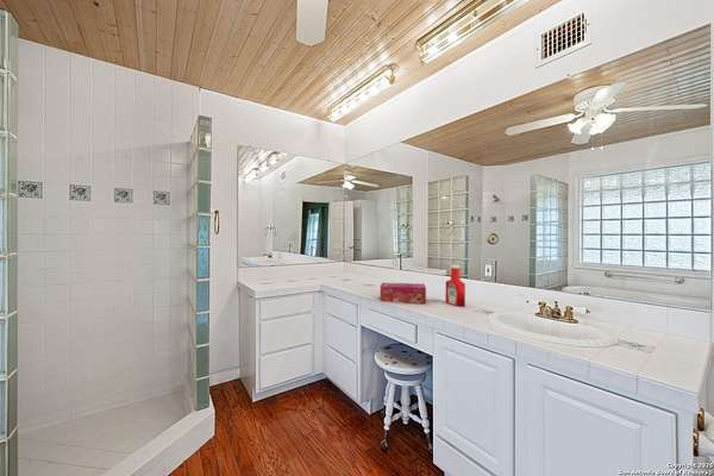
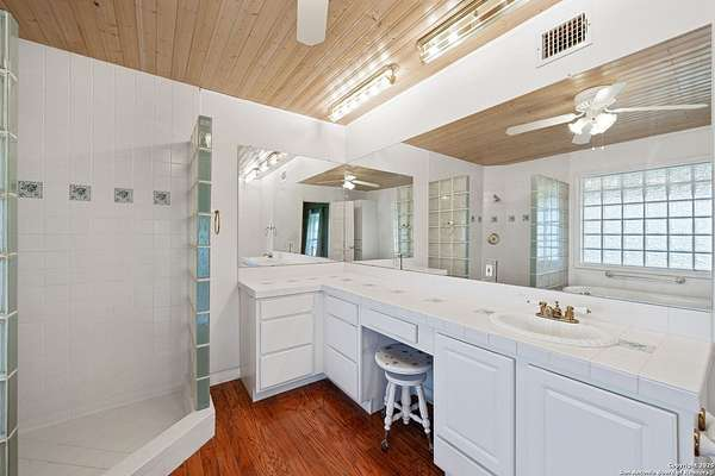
- soap bottle [445,264,466,308]
- tissue box [380,282,427,305]
